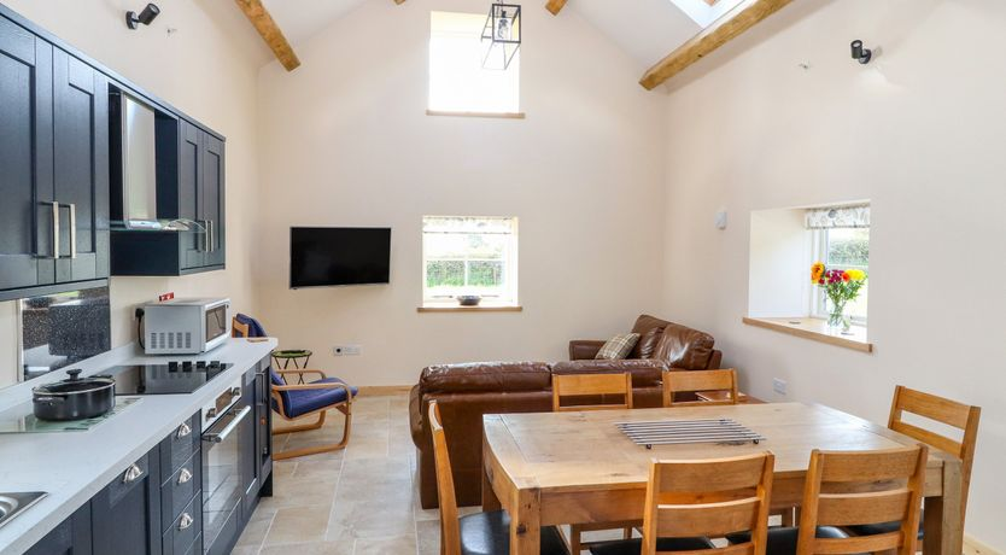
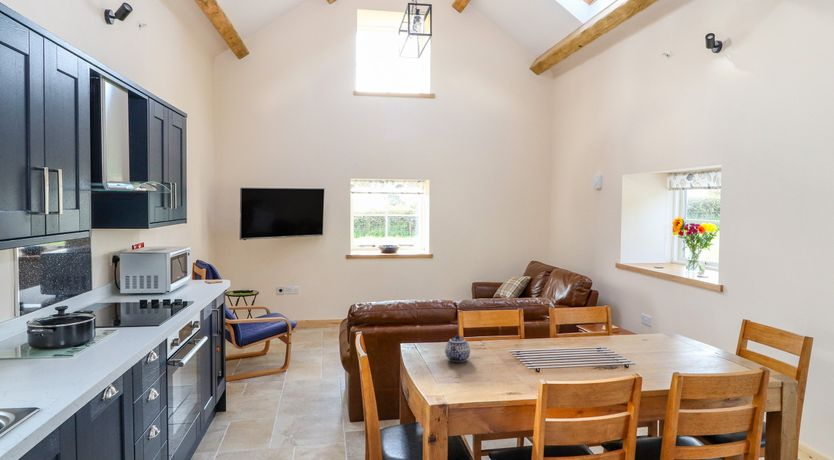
+ teapot [444,334,471,363]
